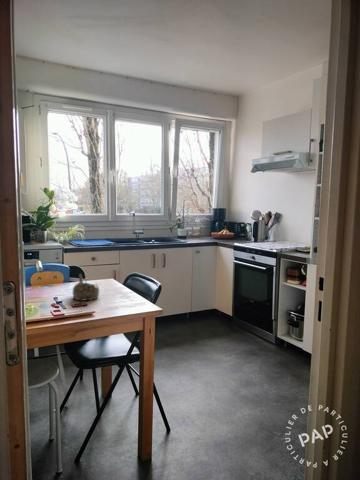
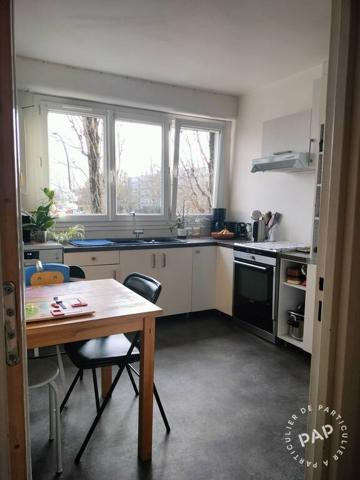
- teapot [71,273,100,302]
